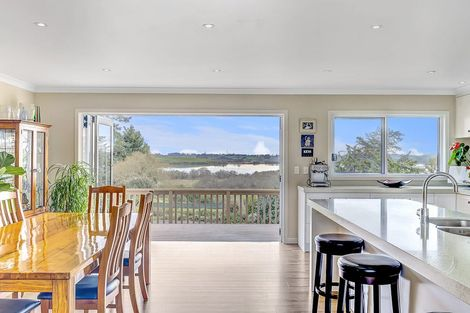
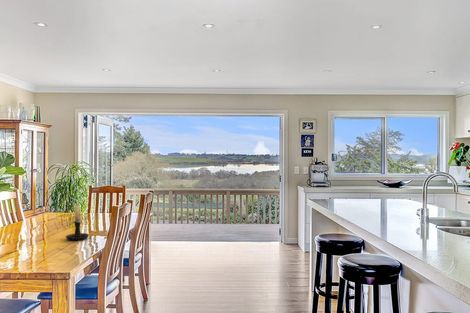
+ candle holder [65,199,90,241]
